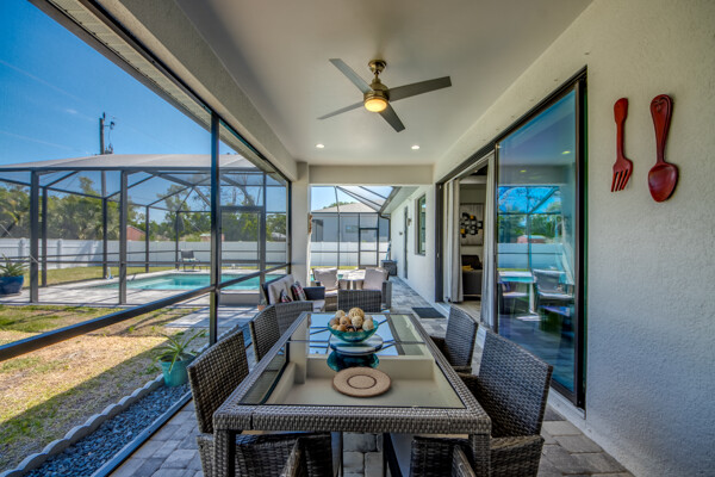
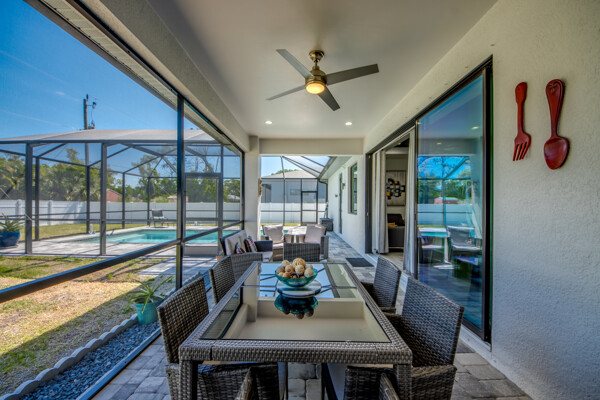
- plate [330,366,393,397]
